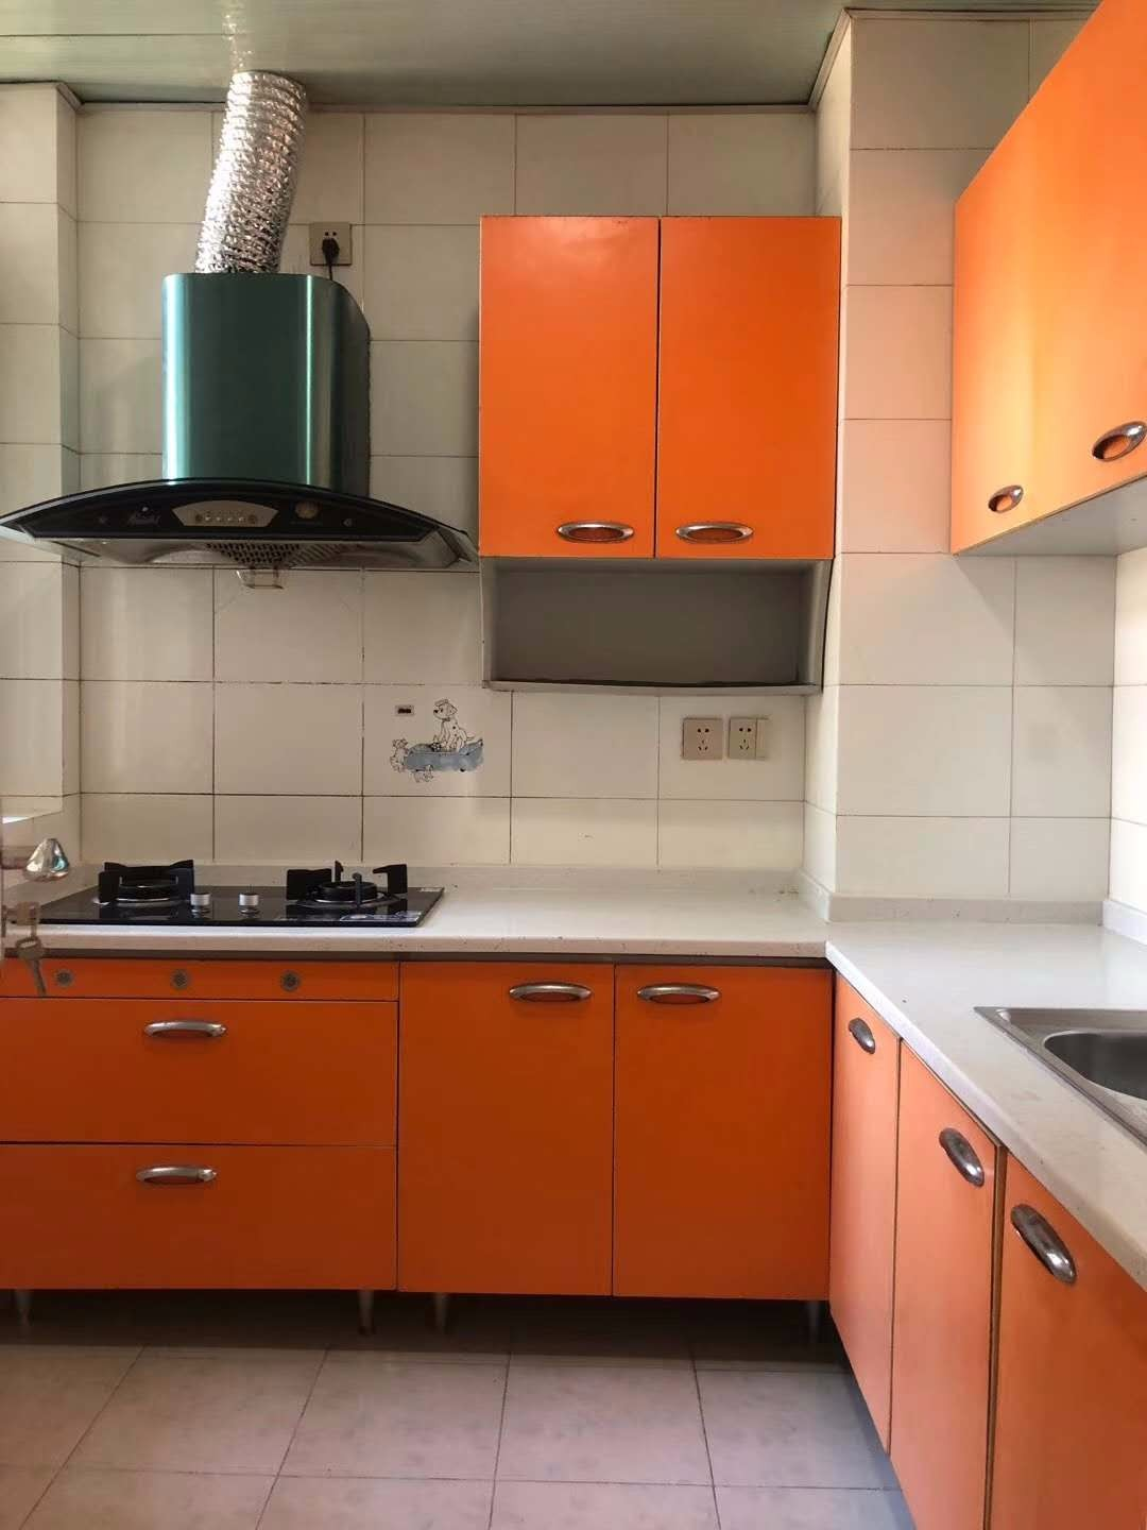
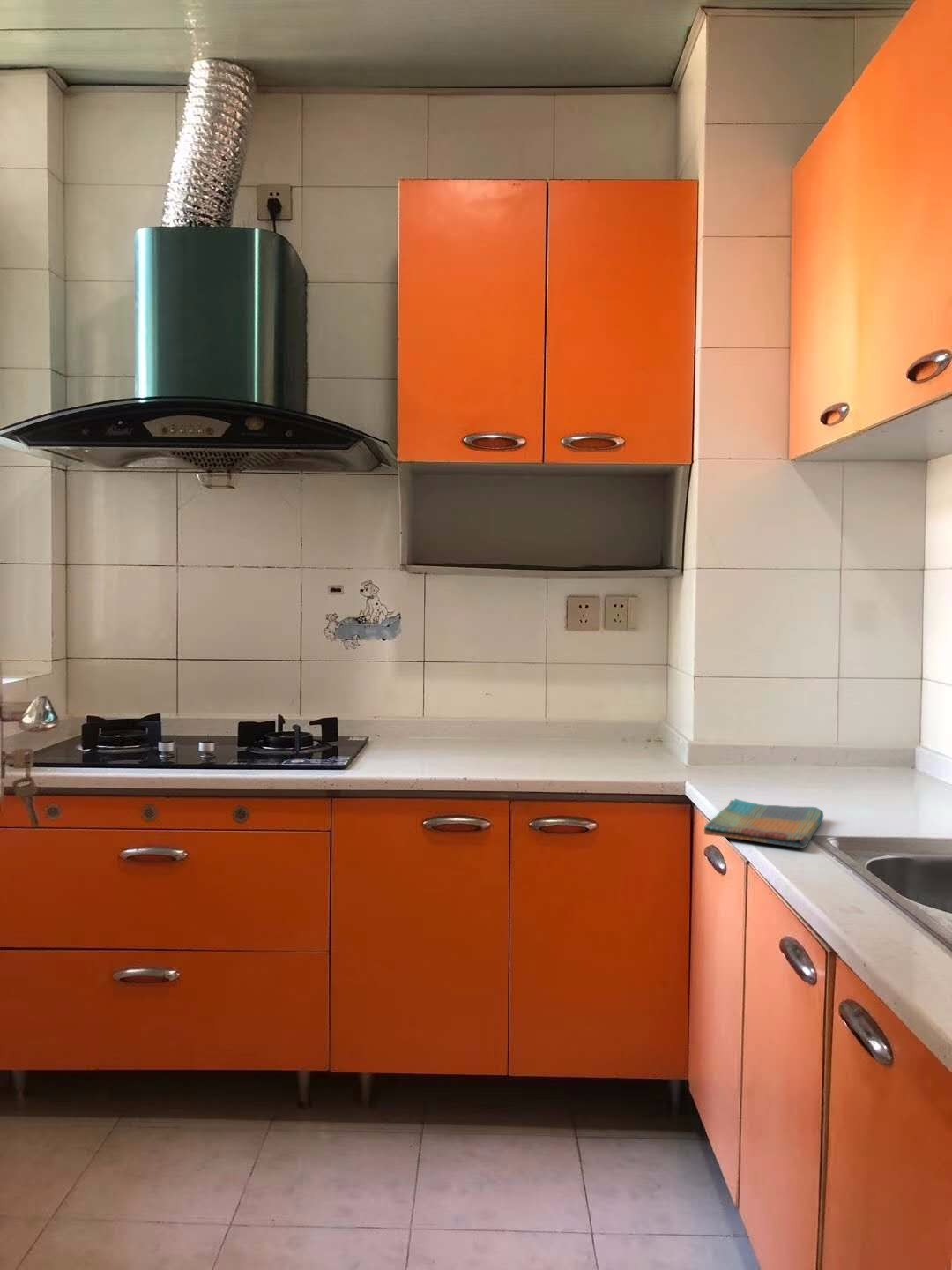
+ dish towel [703,798,824,849]
